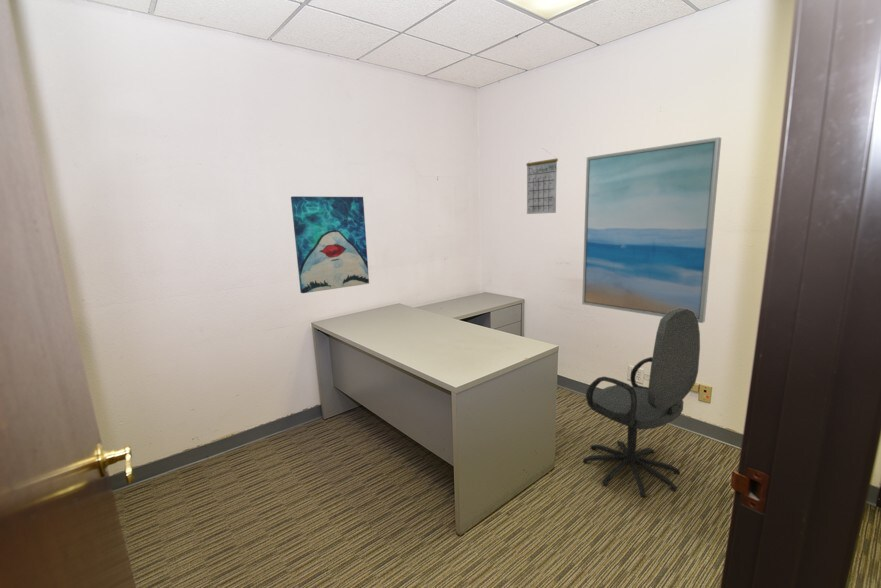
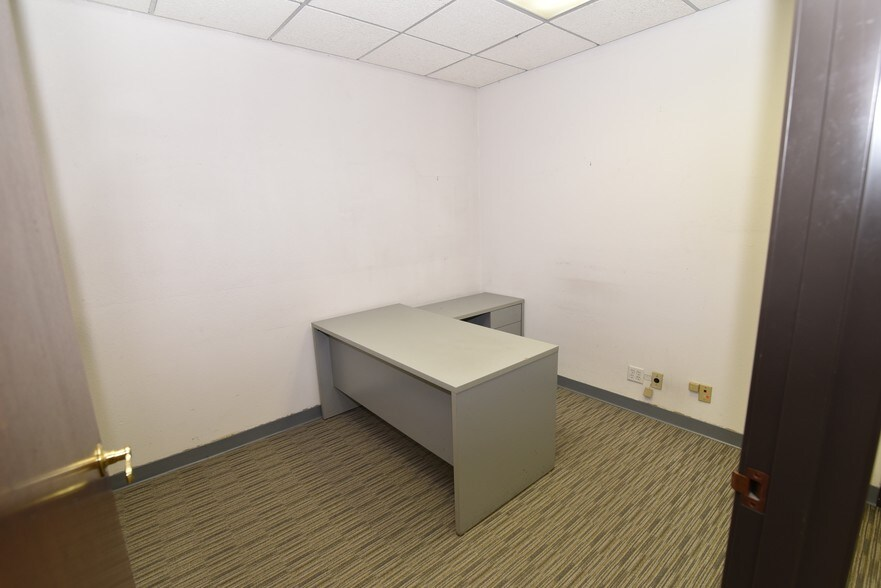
- calendar [525,148,559,215]
- wall art [290,195,370,294]
- office chair [582,308,701,498]
- wall art [581,136,722,324]
